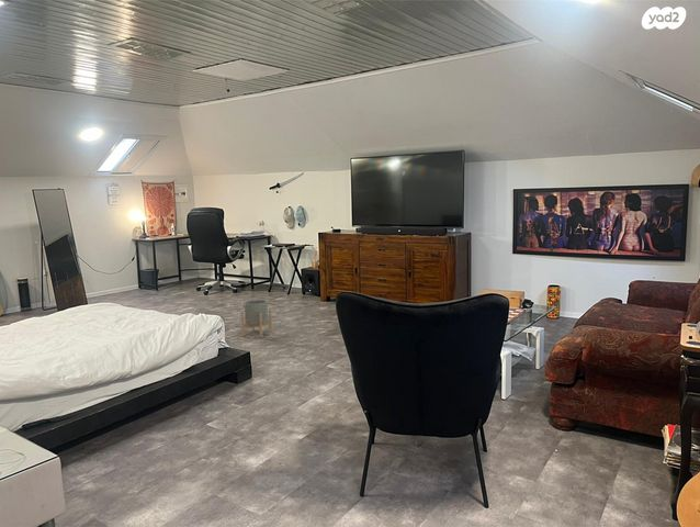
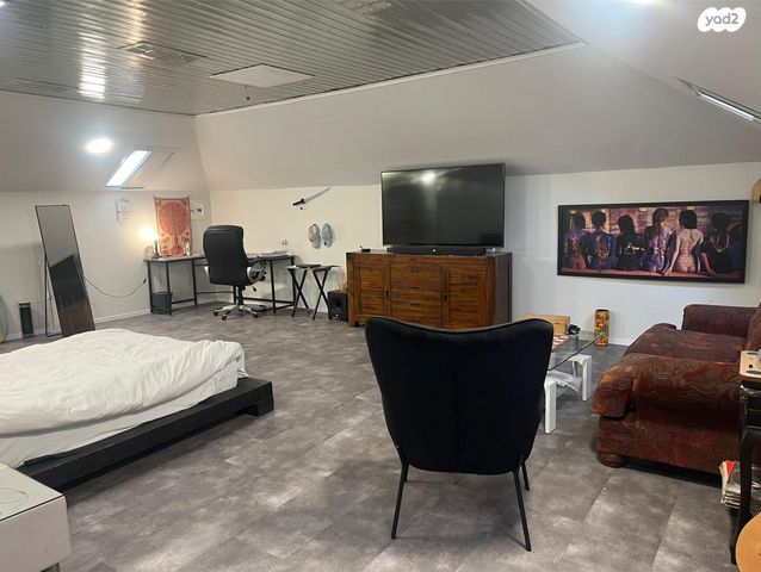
- planter [239,299,273,339]
